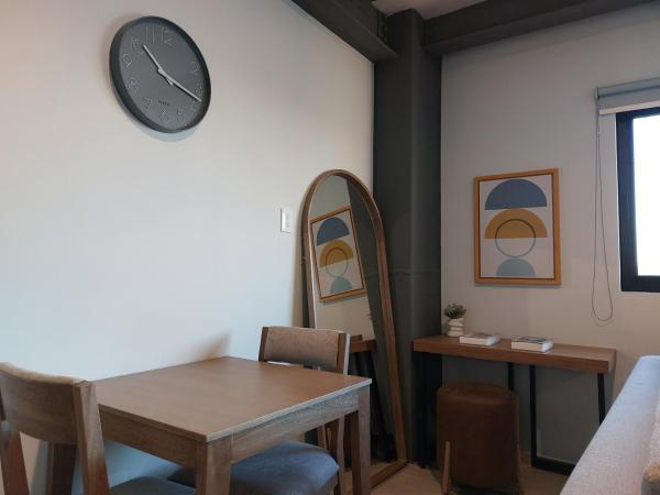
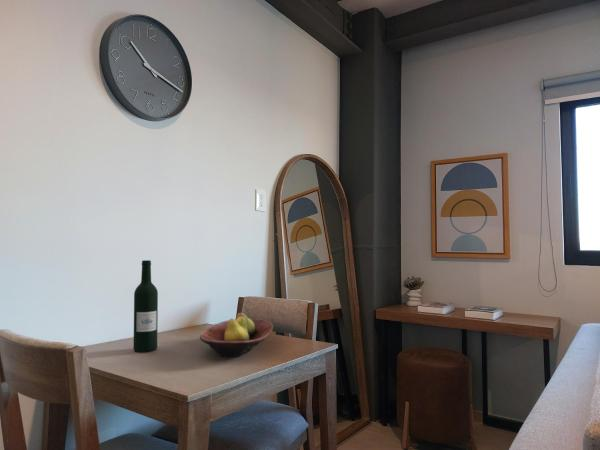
+ wine bottle [133,259,159,353]
+ fruit bowl [199,312,274,358]
